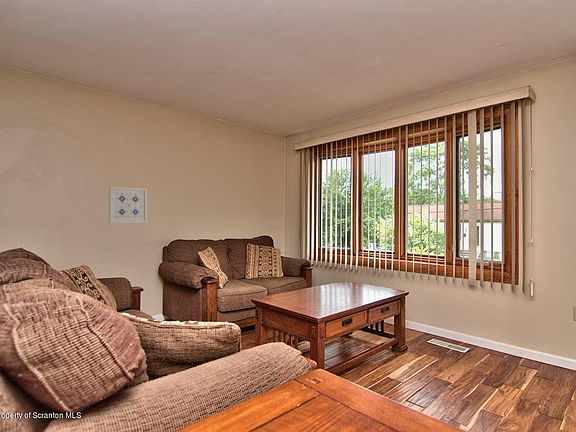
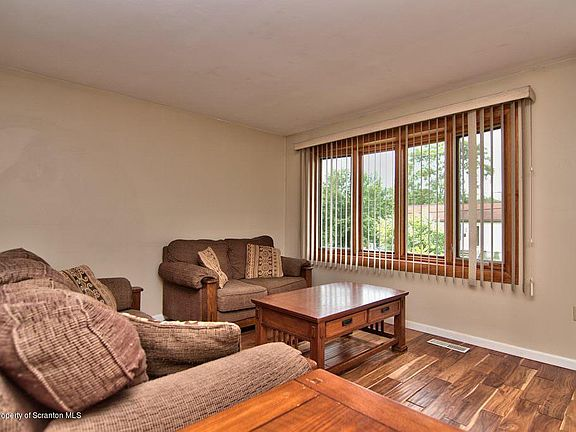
- wall art [108,185,148,224]
